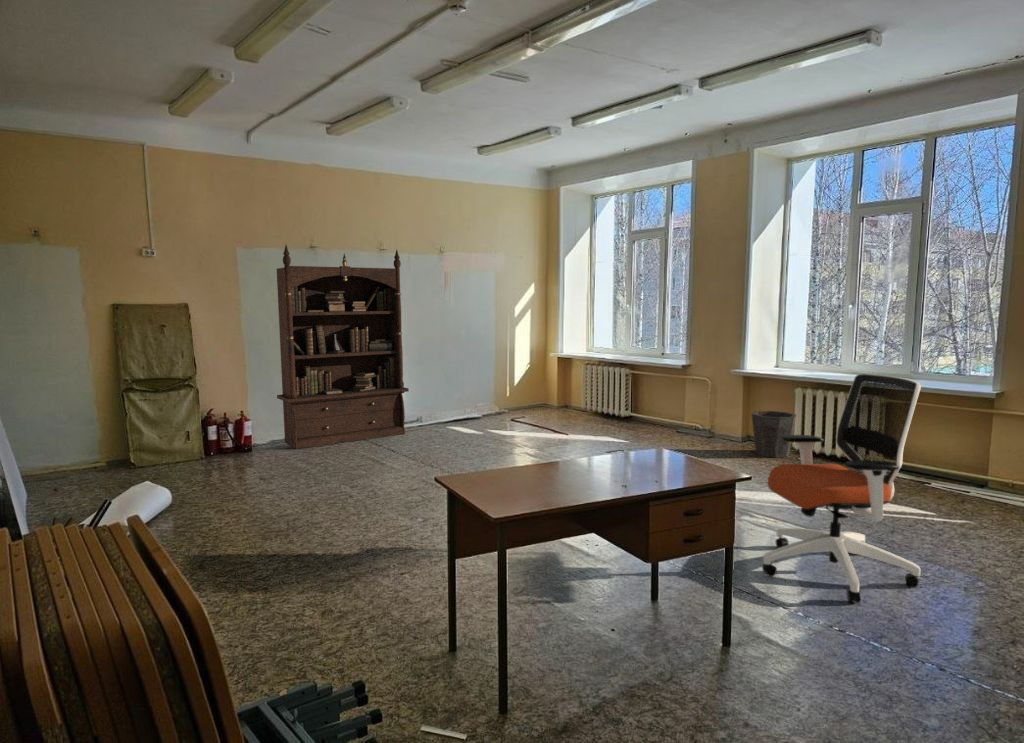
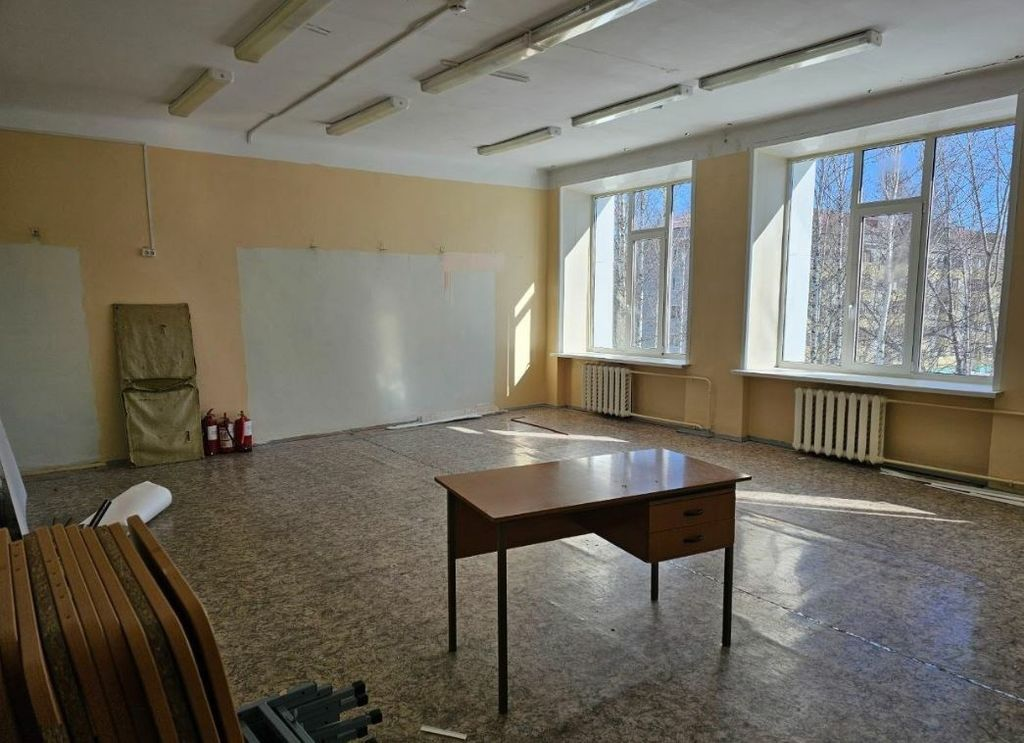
- office chair [761,373,922,604]
- bookcase [276,244,410,450]
- waste bin [751,410,797,459]
